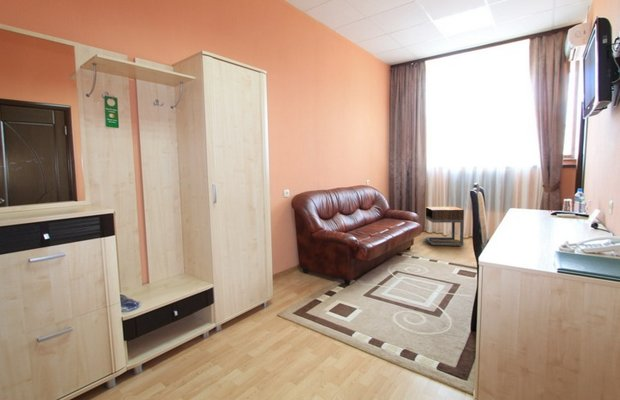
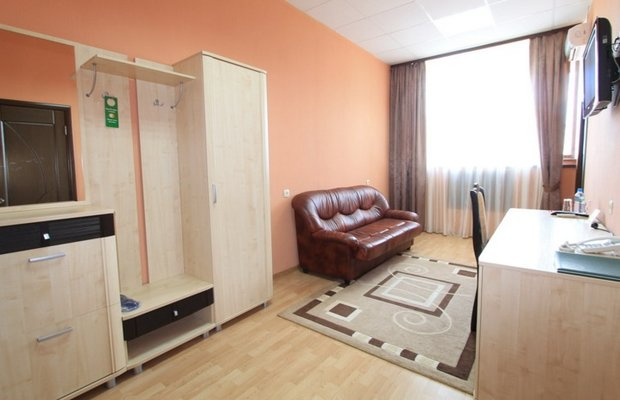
- nightstand [425,206,465,247]
